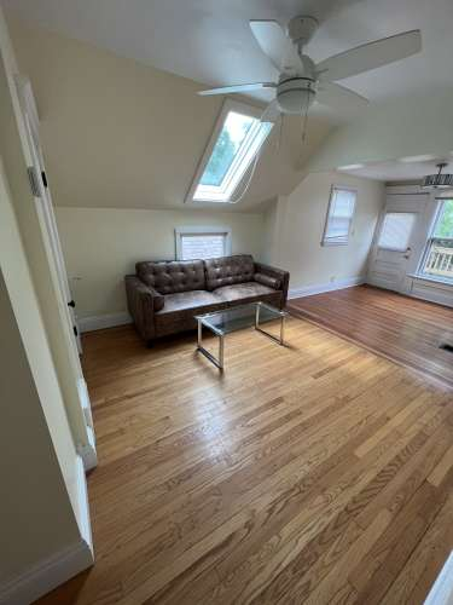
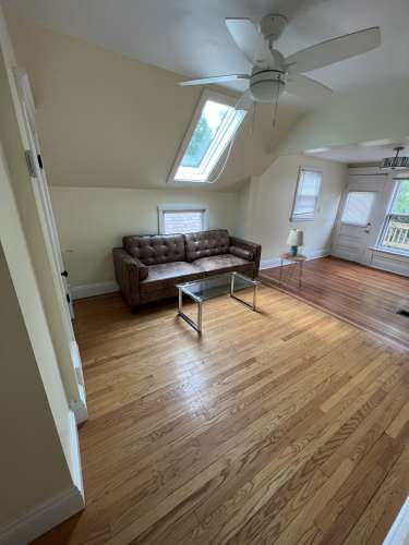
+ side table [278,251,308,293]
+ lamp [286,228,305,256]
